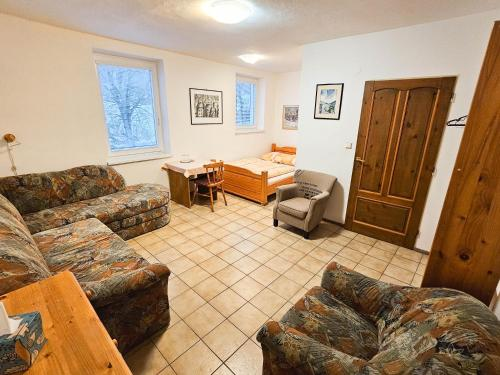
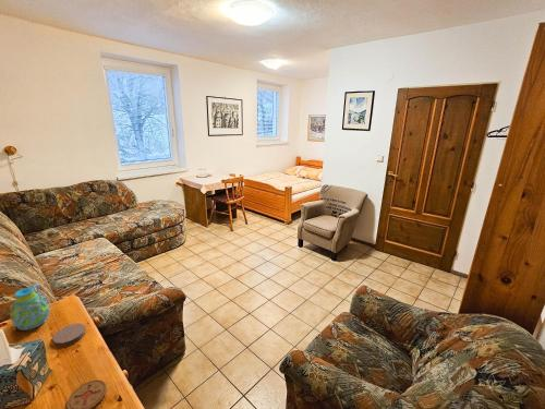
+ coaster [65,378,108,409]
+ mug [9,282,51,332]
+ coaster [51,323,87,347]
